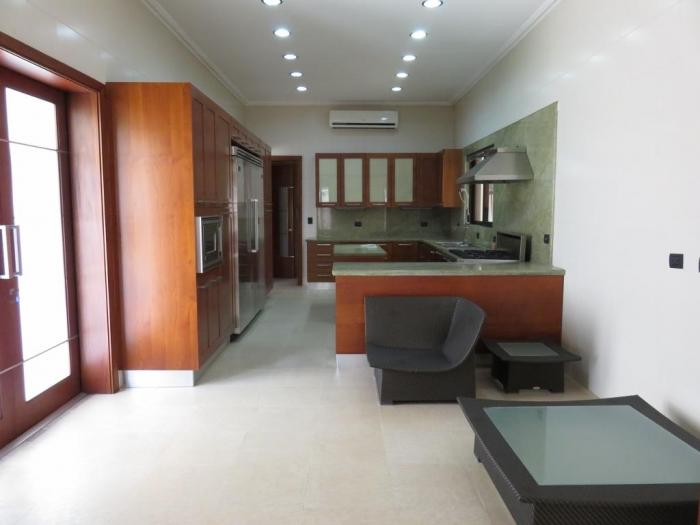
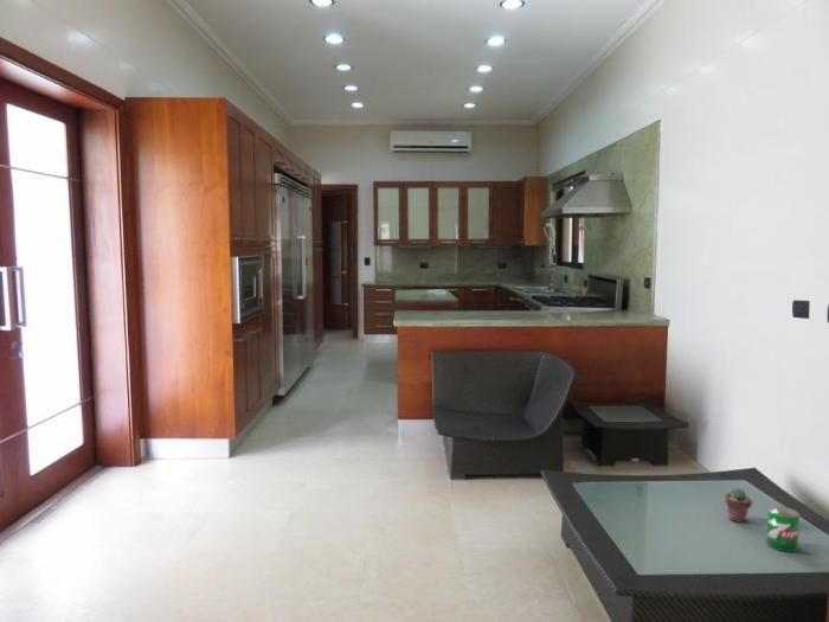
+ can [766,505,801,553]
+ potted succulent [724,486,753,524]
